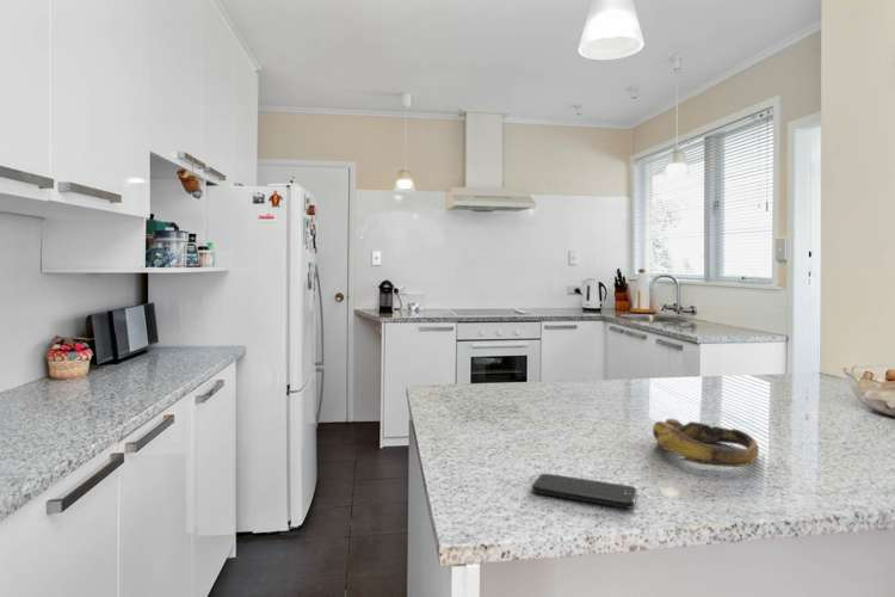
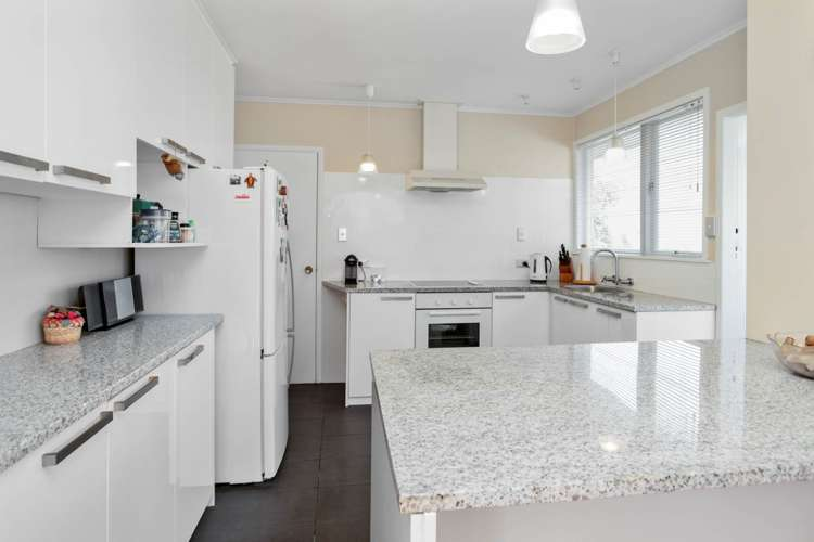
- smartphone [531,473,637,509]
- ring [652,418,760,468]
